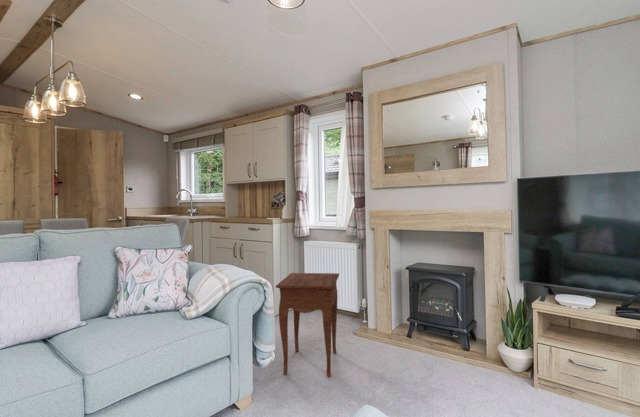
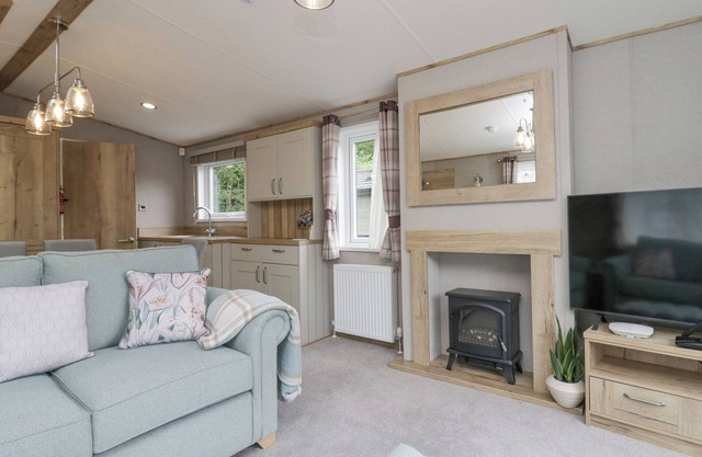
- side table [275,272,340,378]
